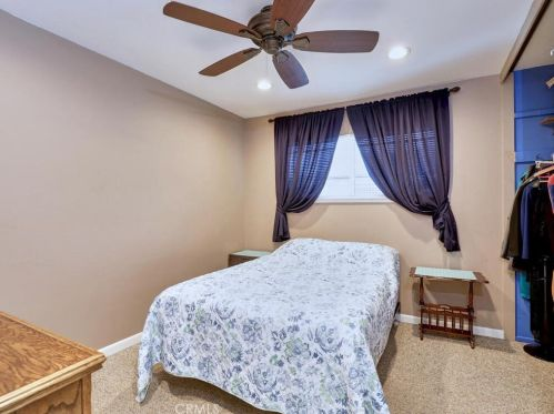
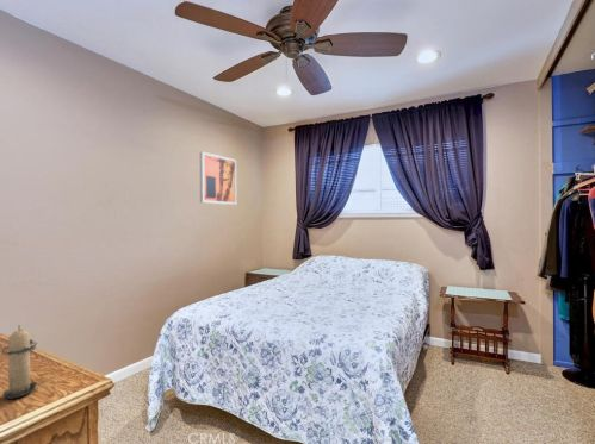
+ candle [1,324,38,400]
+ wall art [199,150,237,206]
